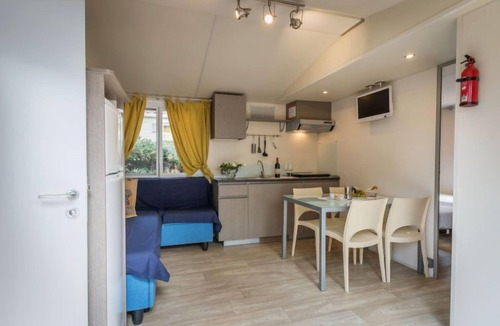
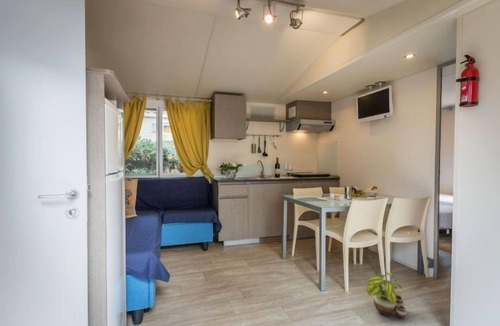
+ potted plant [366,271,408,319]
